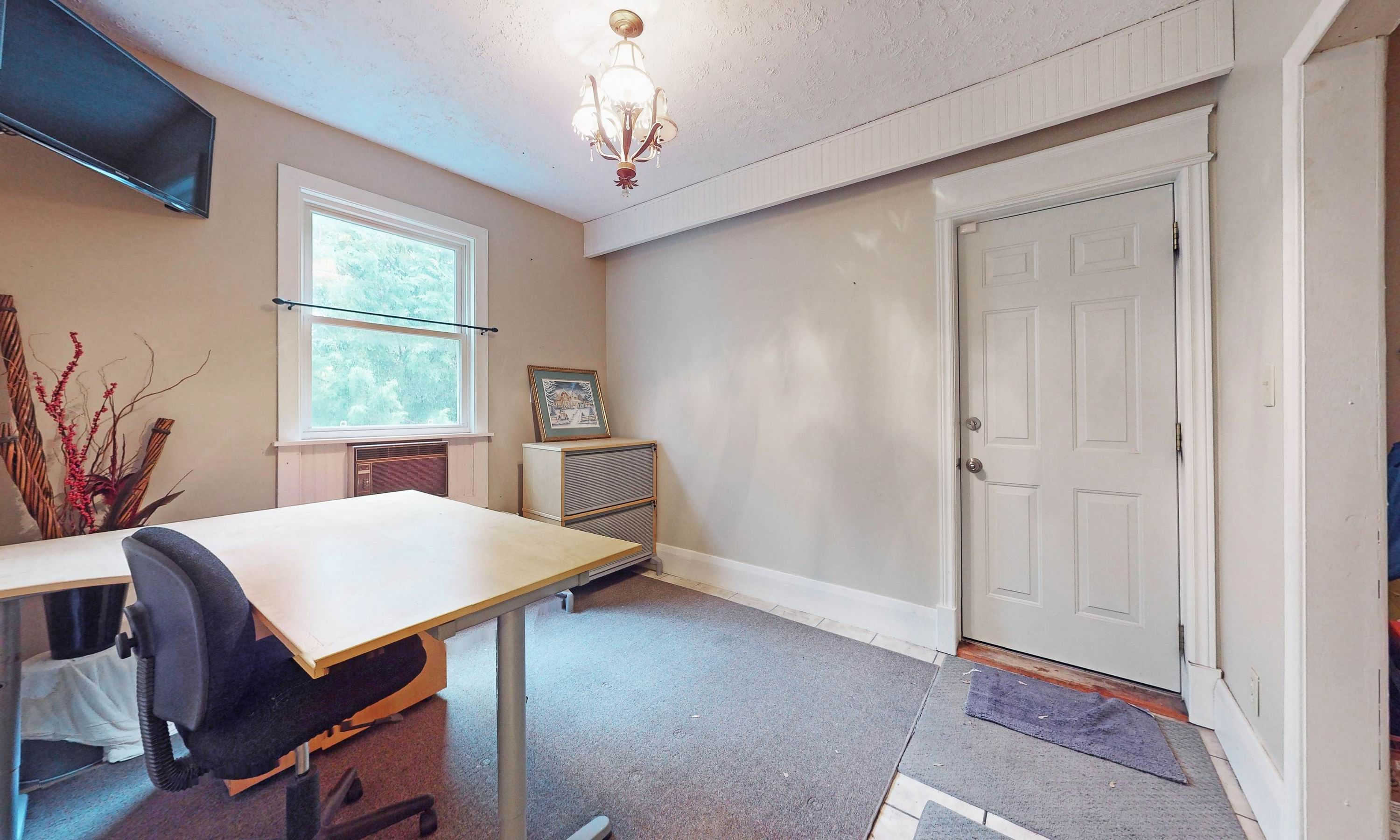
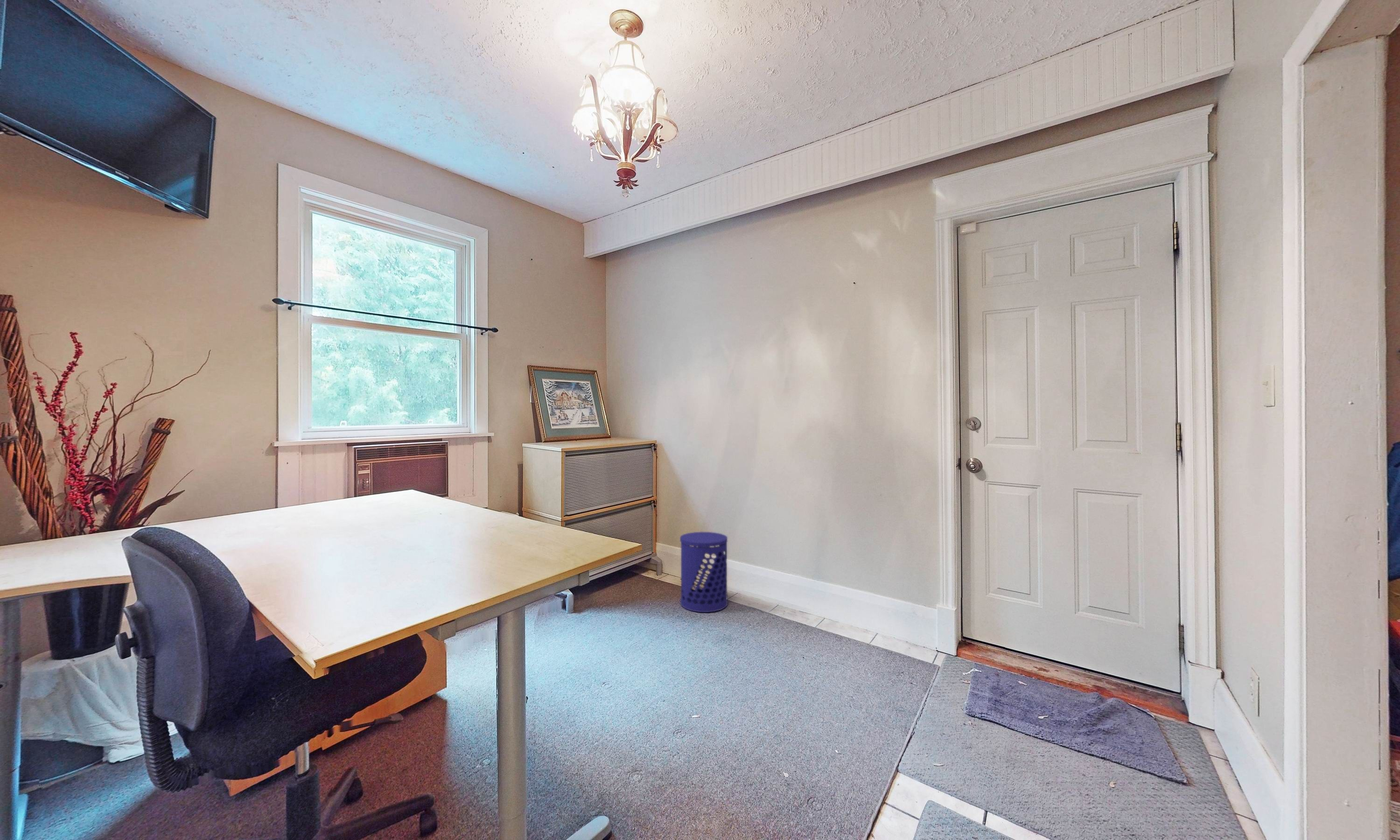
+ waste bin [679,532,728,613]
